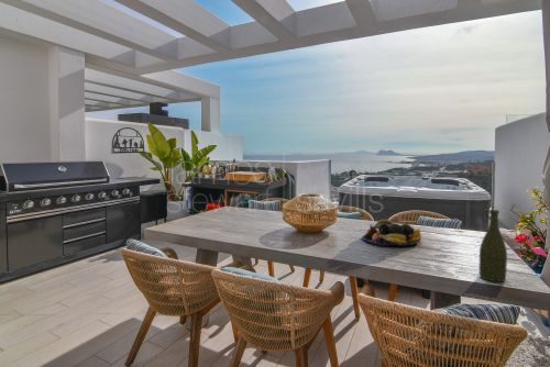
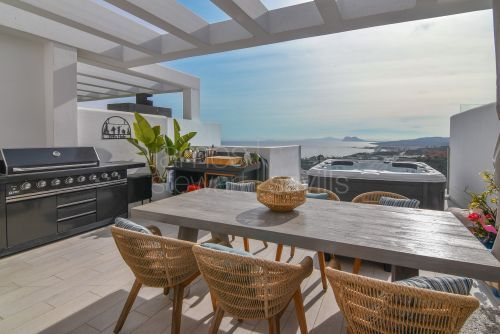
- fruit bowl [361,219,422,247]
- bottle [479,209,508,283]
